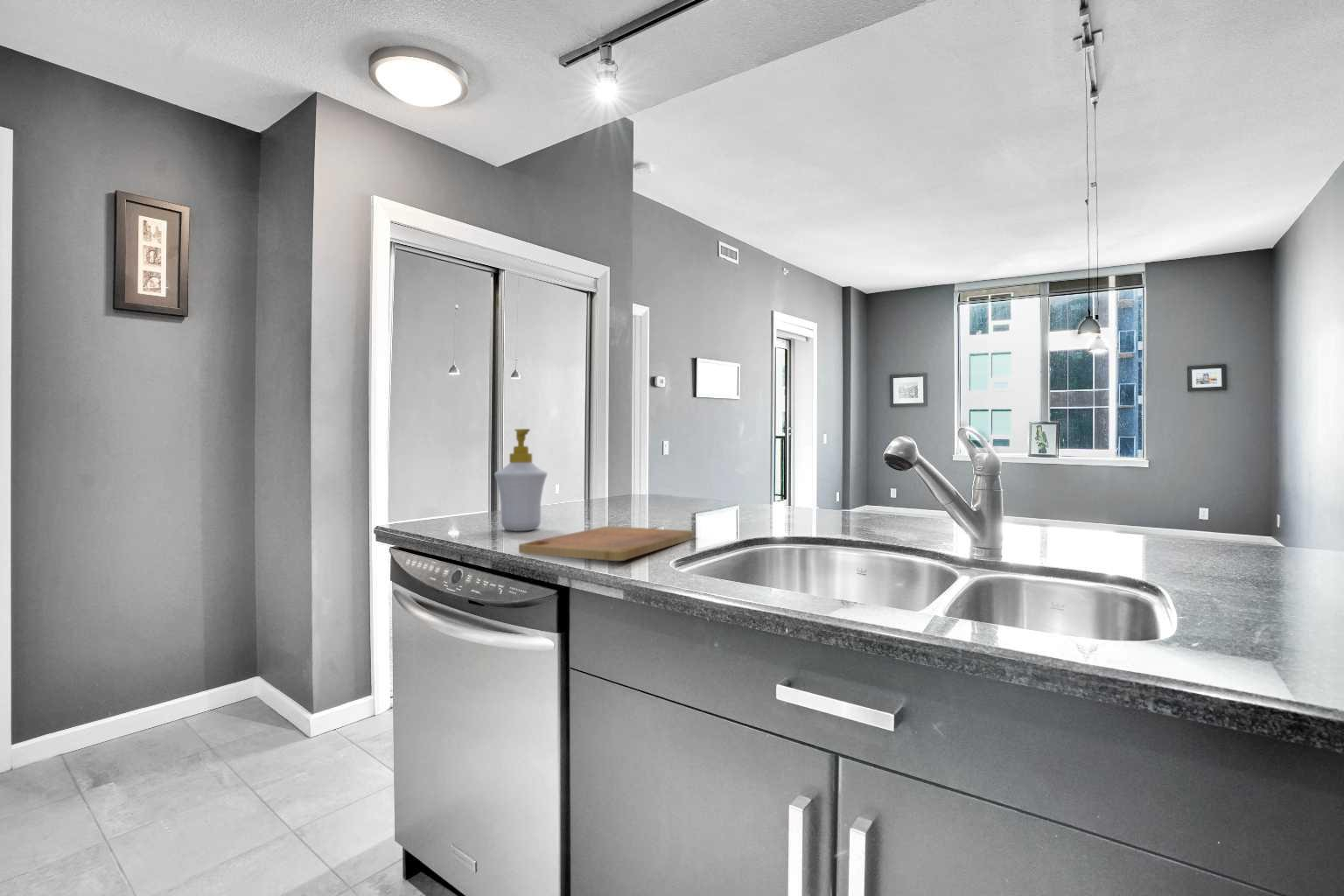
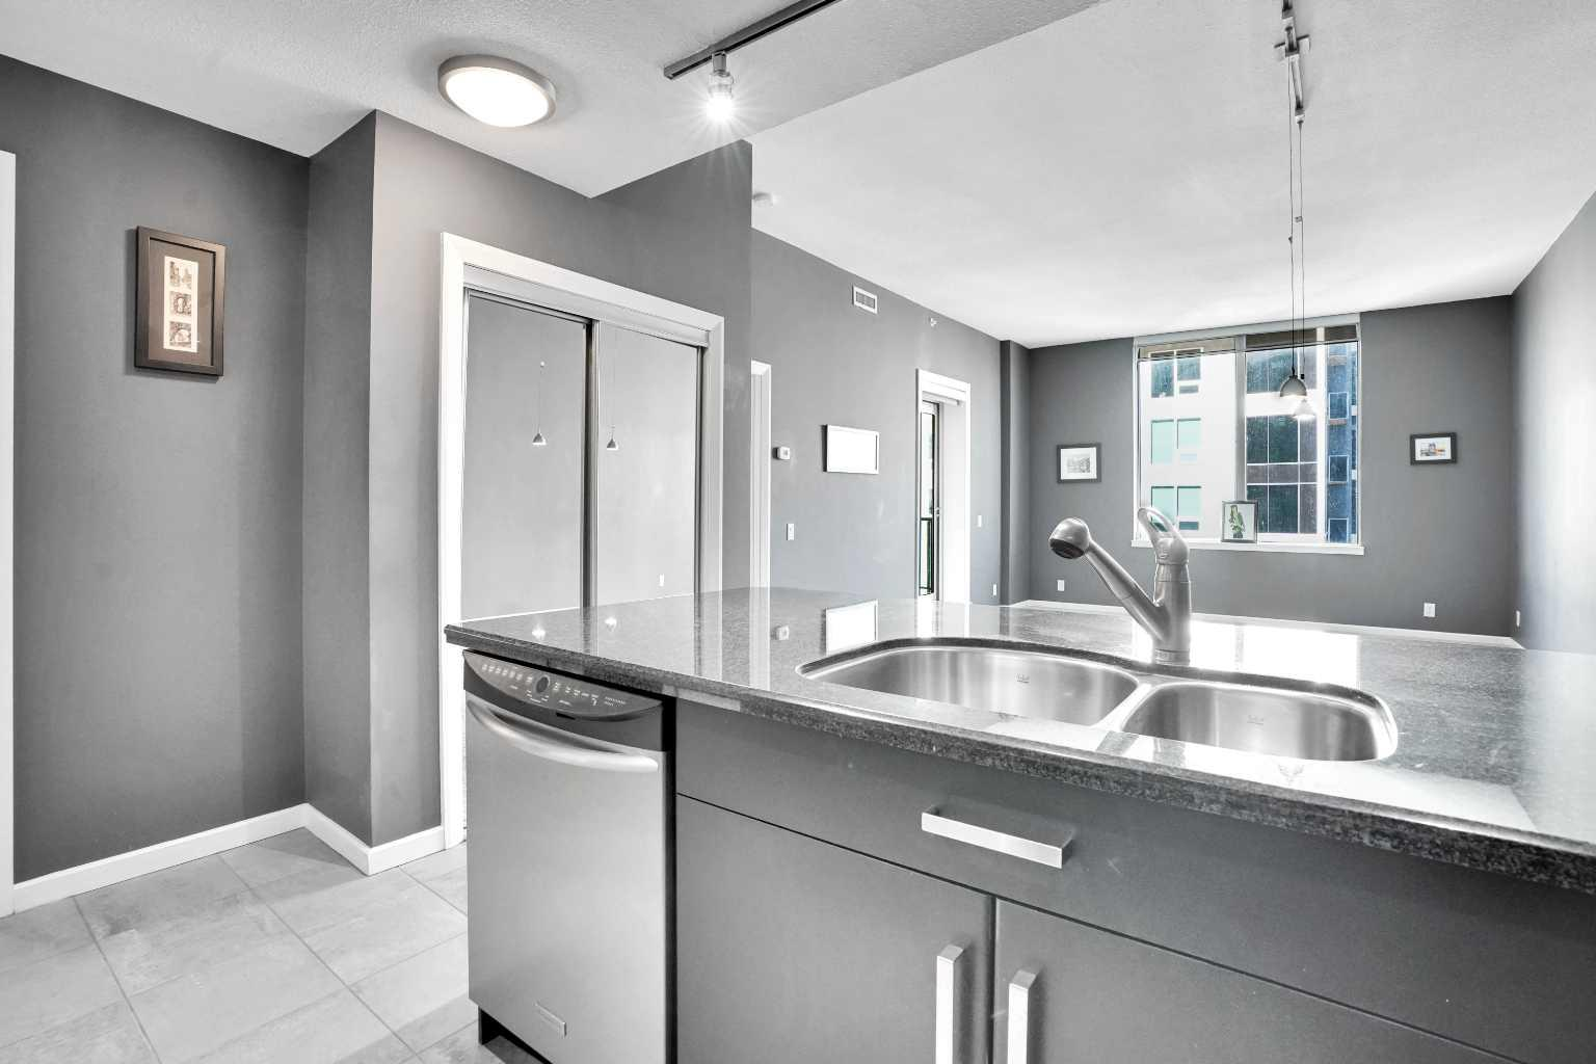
- soap bottle [493,428,548,532]
- cutting board [518,525,695,562]
